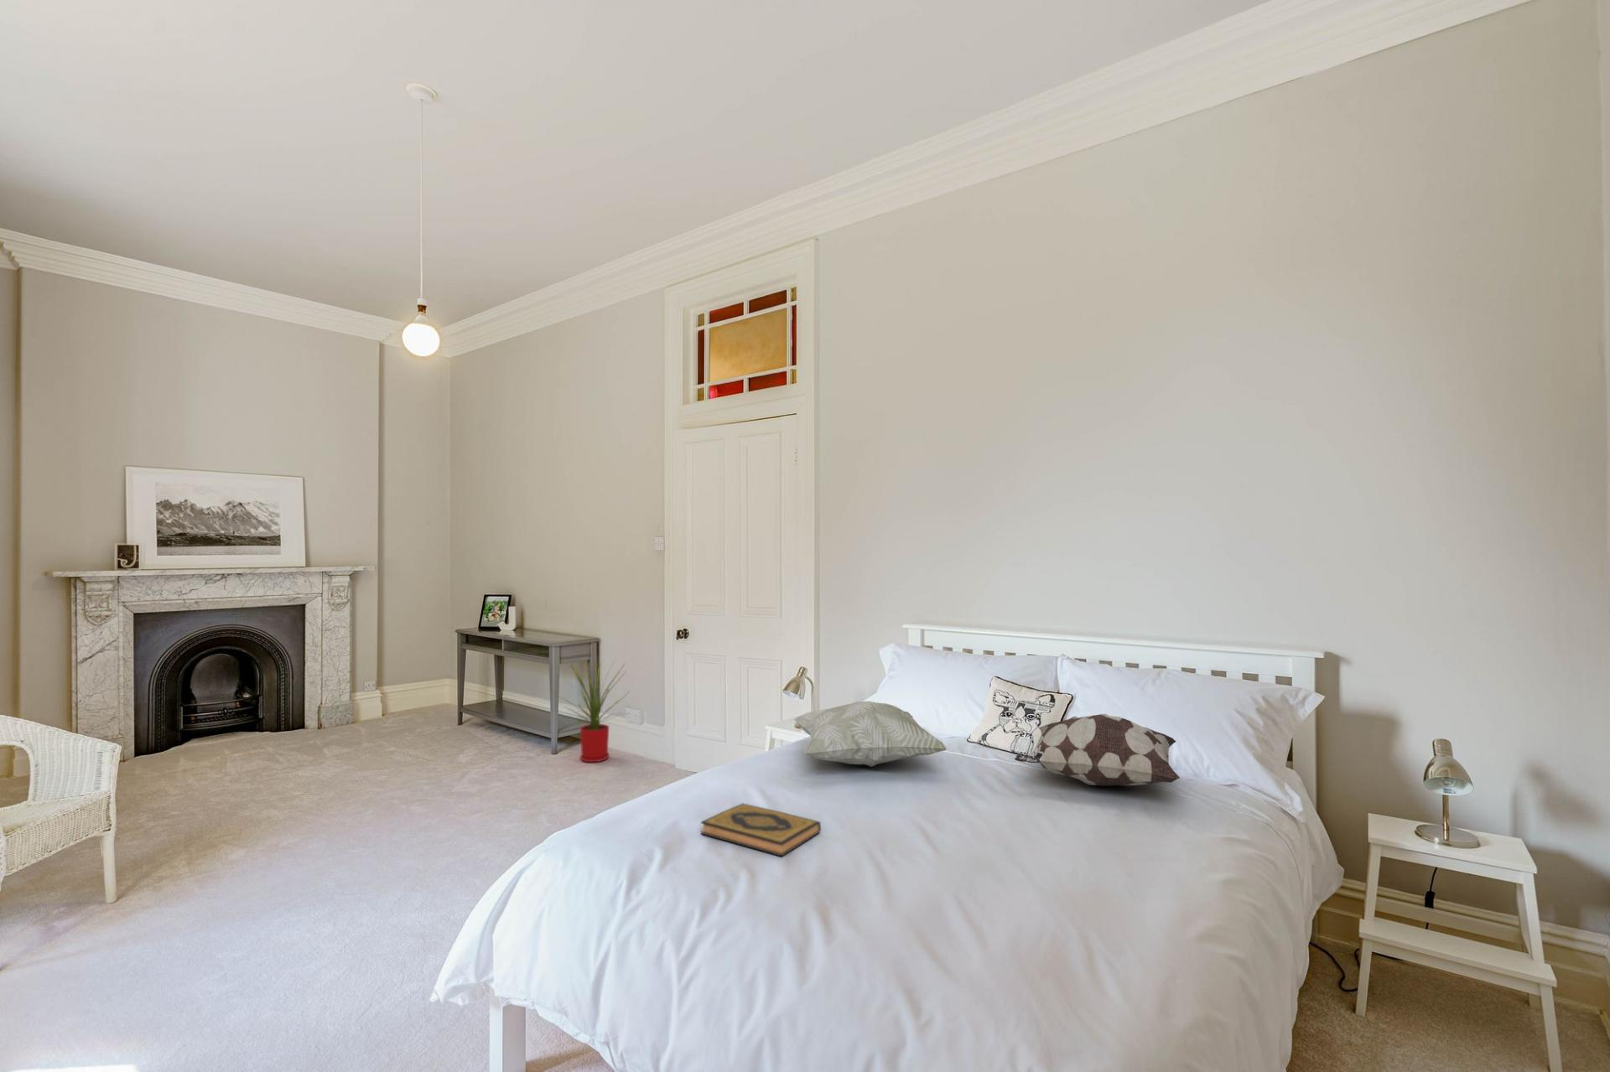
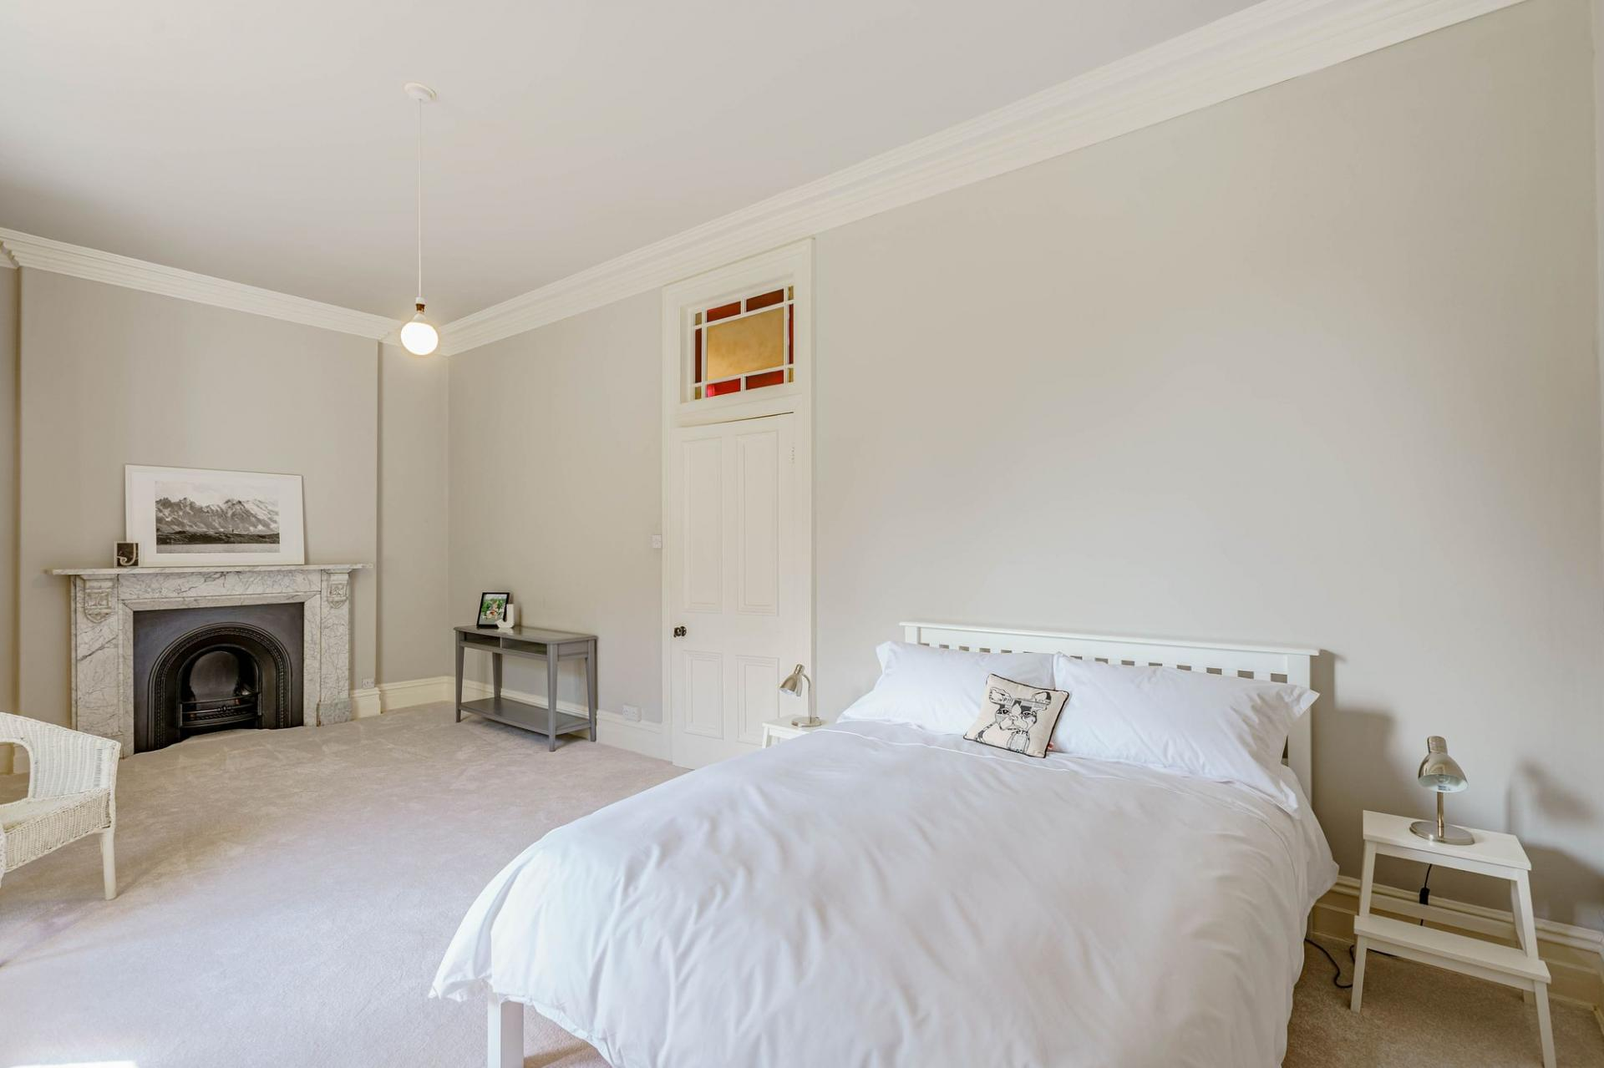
- decorative pillow [792,701,948,768]
- house plant [548,653,630,762]
- hardback book [700,802,822,858]
- decorative pillow [1014,713,1180,787]
